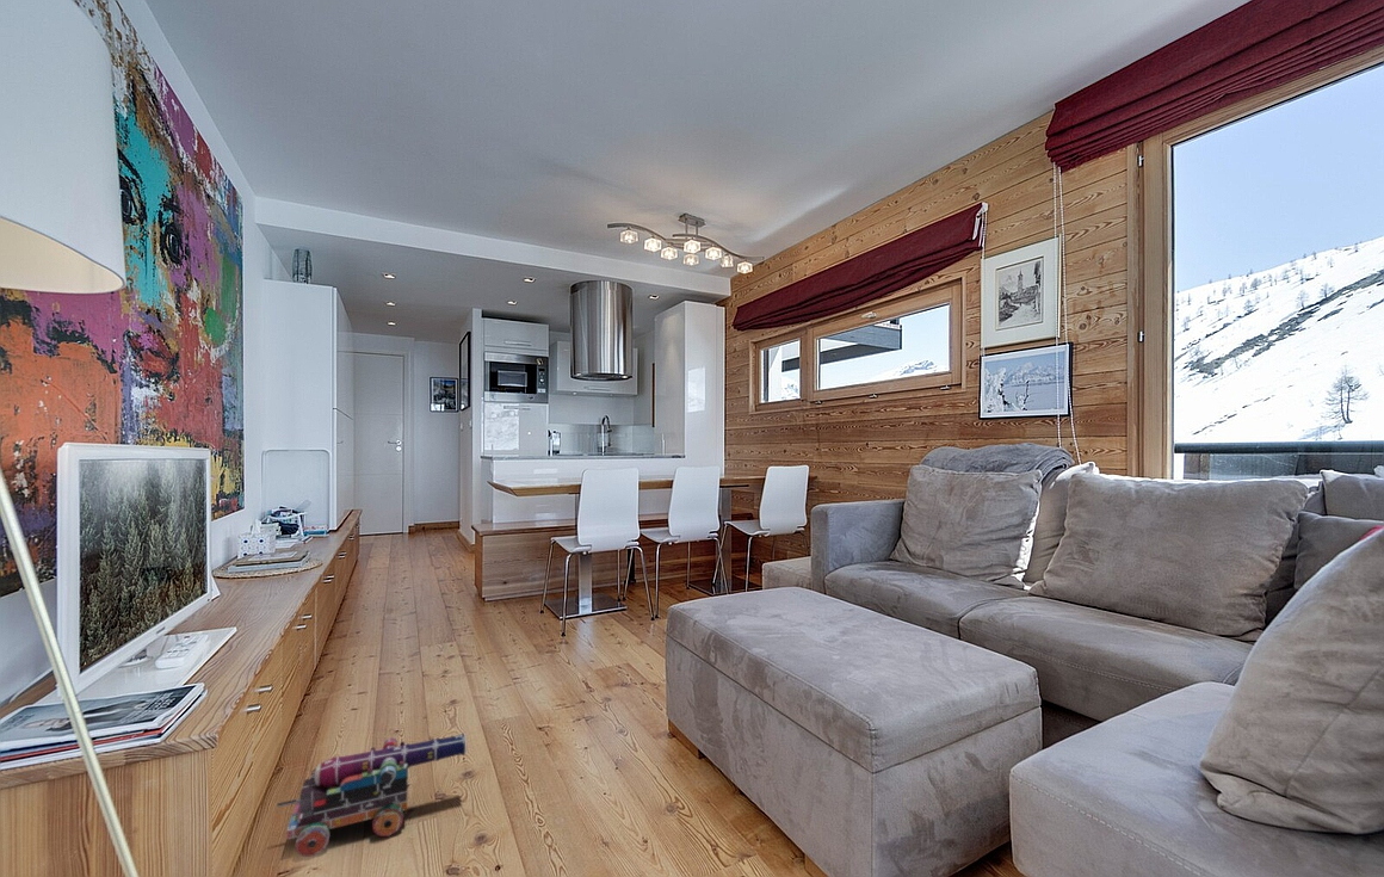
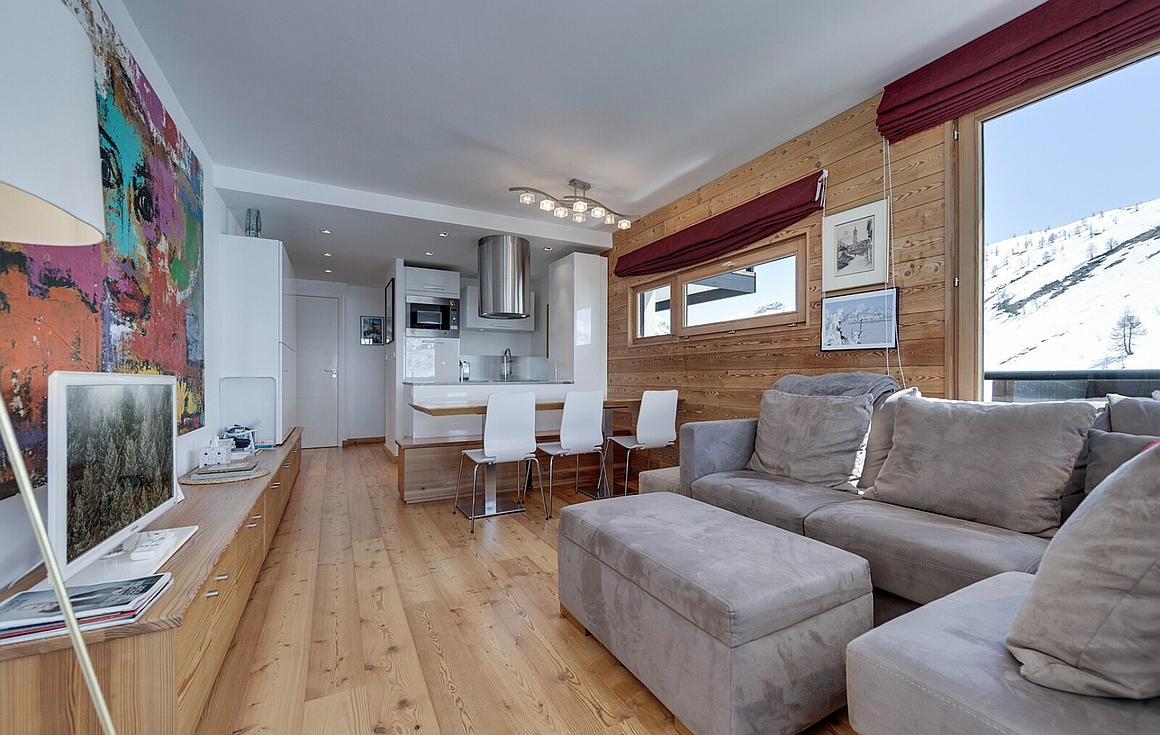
- toy cannon [276,731,468,858]
